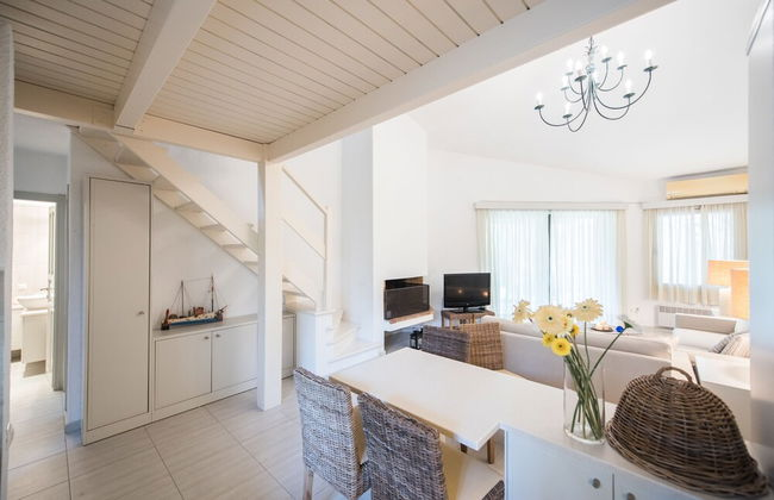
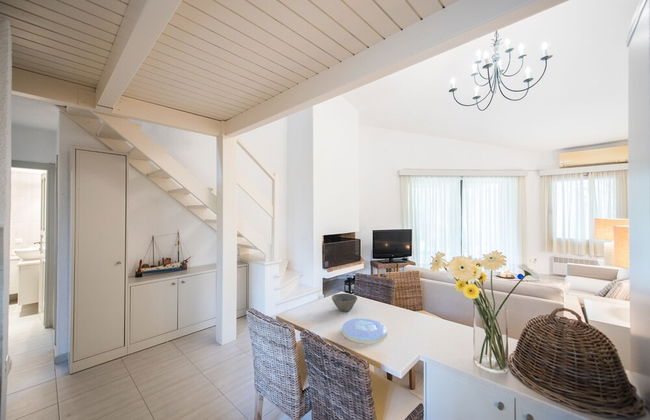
+ bowl [331,293,358,312]
+ plate [341,317,388,345]
